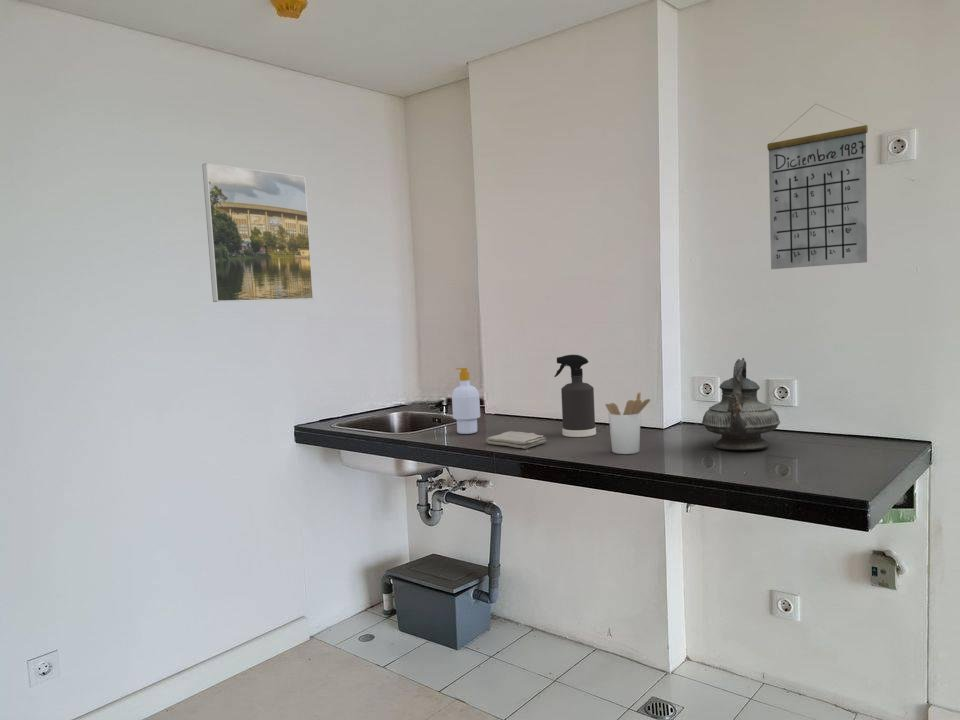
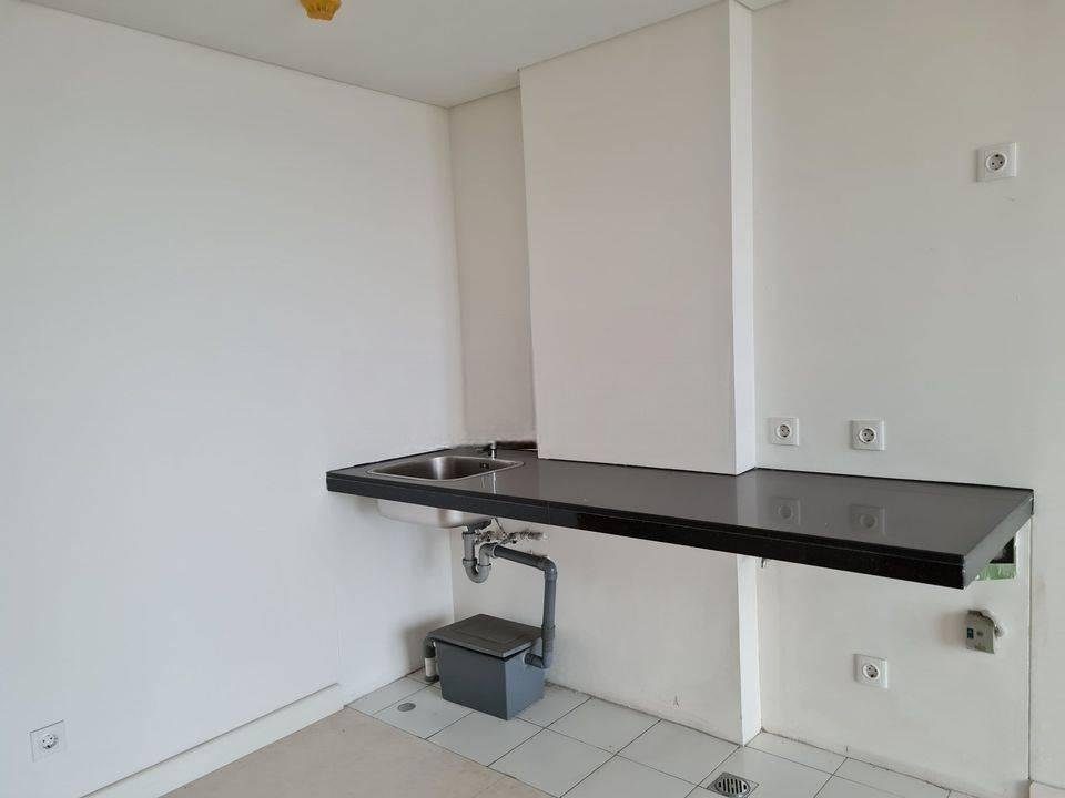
- washcloth [485,430,547,450]
- spray bottle [553,354,597,438]
- utensil holder [605,391,651,455]
- soap bottle [451,367,481,435]
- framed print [201,162,315,303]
- calendar [766,103,869,270]
- teapot [701,357,781,451]
